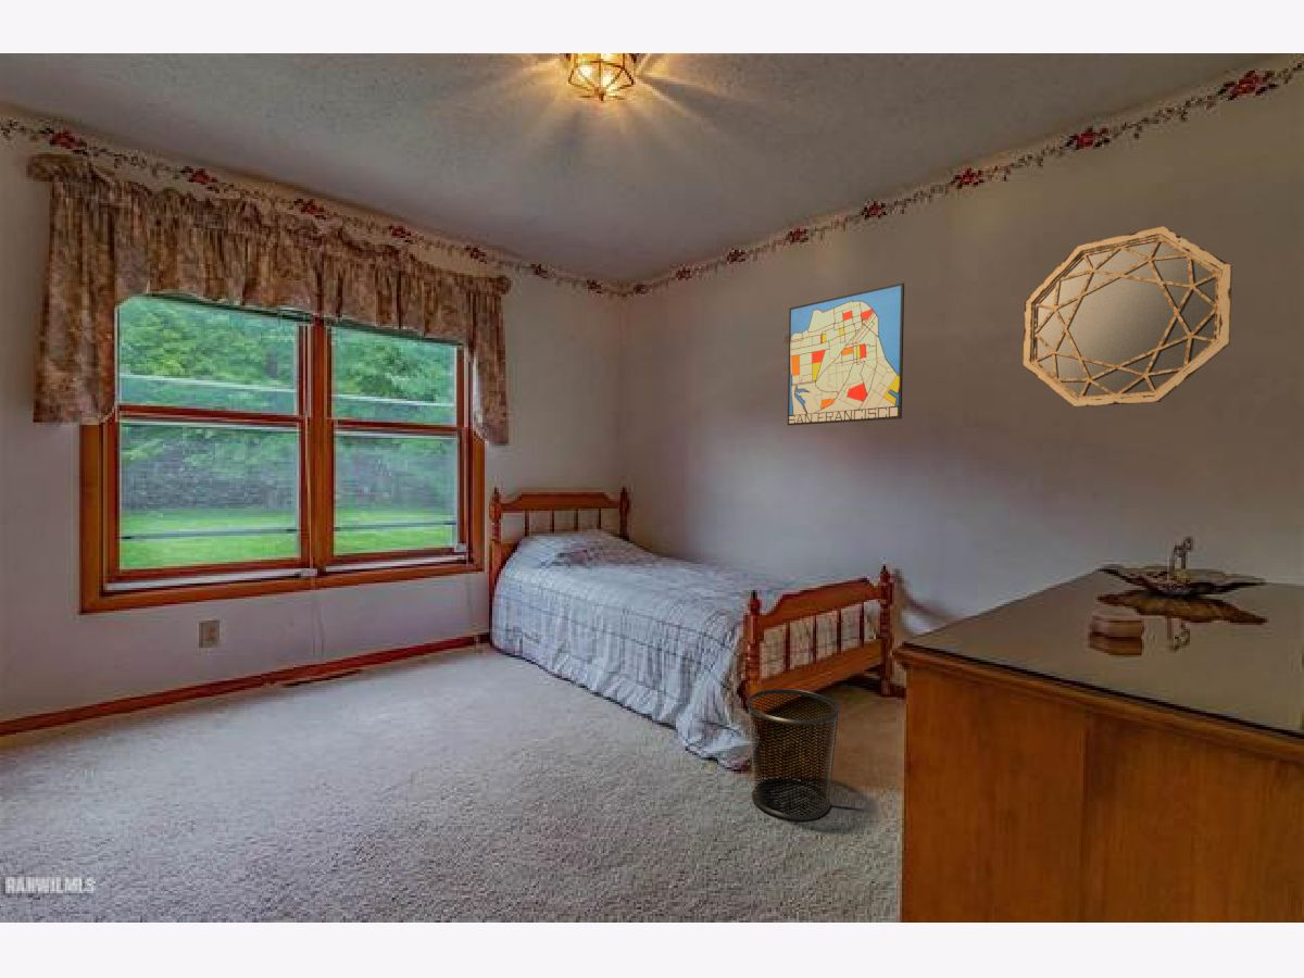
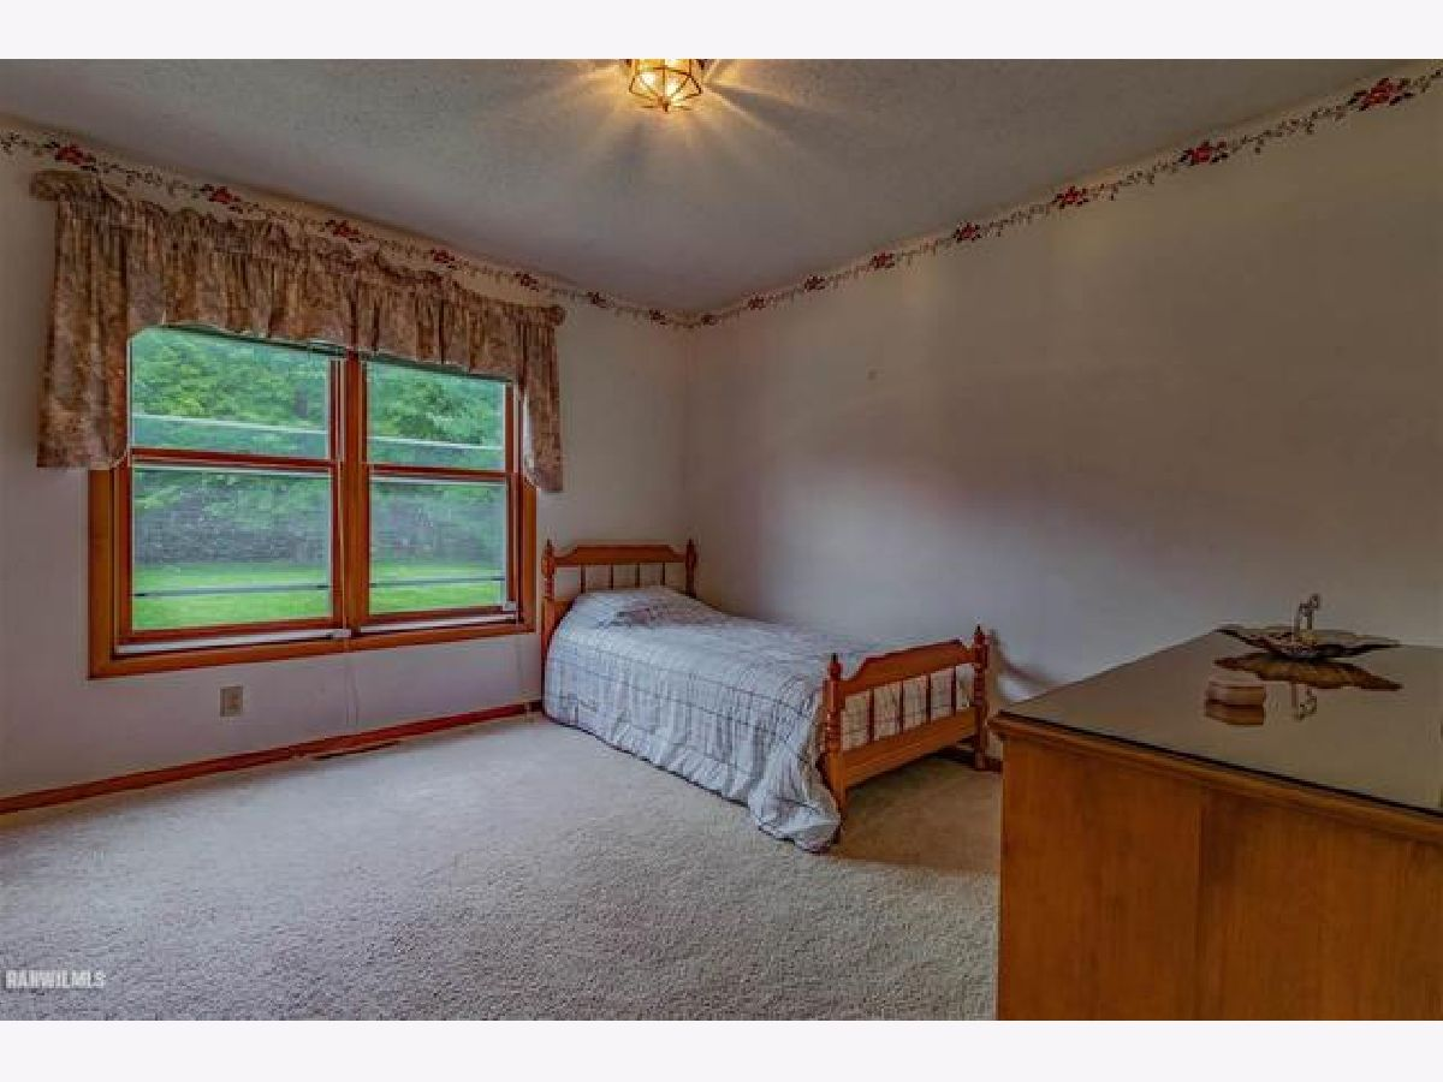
- home mirror [1023,225,1233,409]
- waste bin [745,688,840,820]
- wall art [787,281,905,426]
